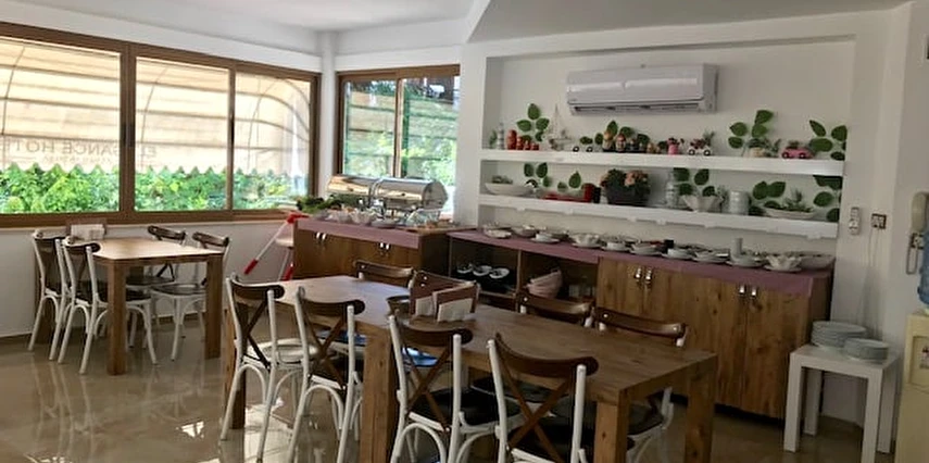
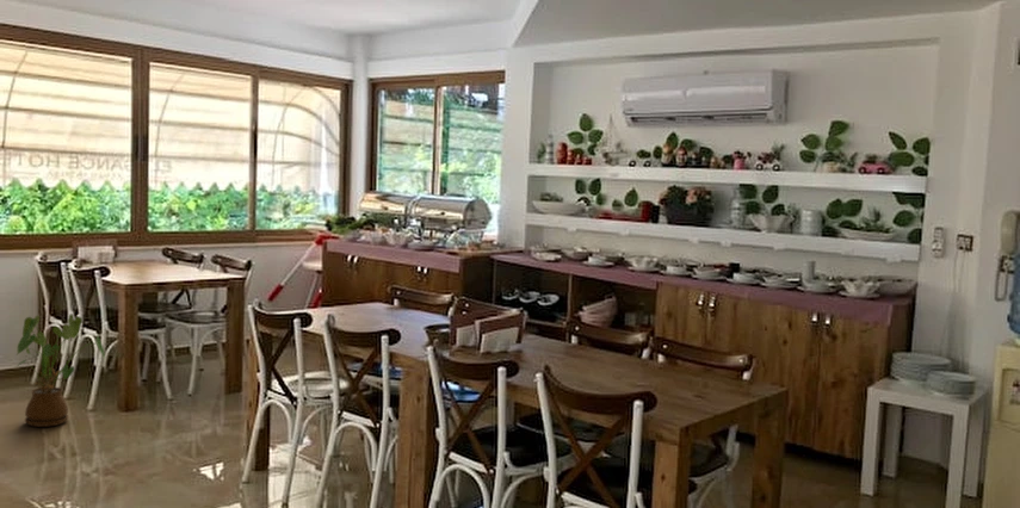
+ house plant [14,314,106,428]
